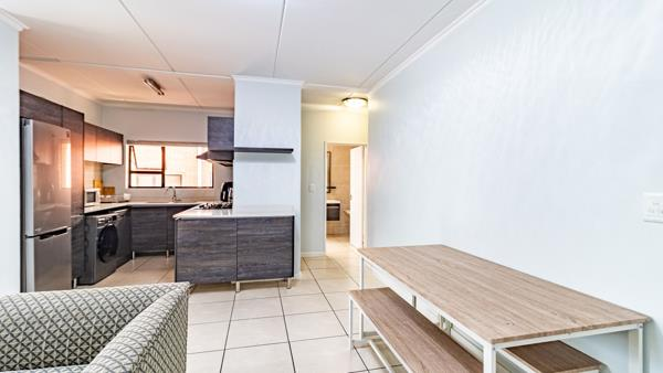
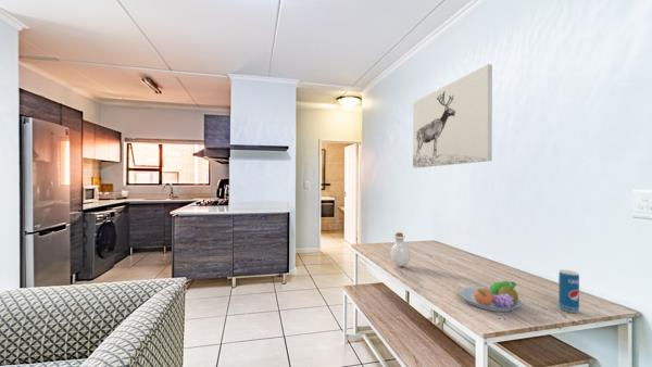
+ fruit bowl [459,280,523,313]
+ bottle [390,231,412,267]
+ beverage can [557,269,580,314]
+ wall art [412,63,493,169]
